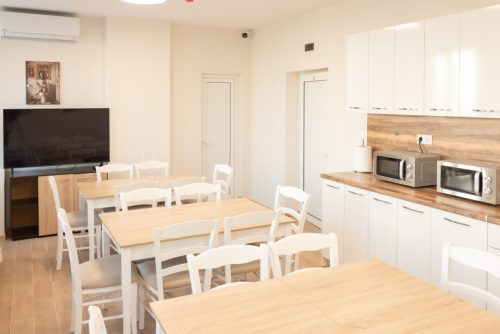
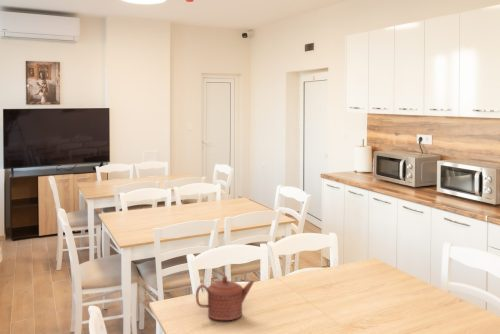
+ teapot [195,275,255,321]
